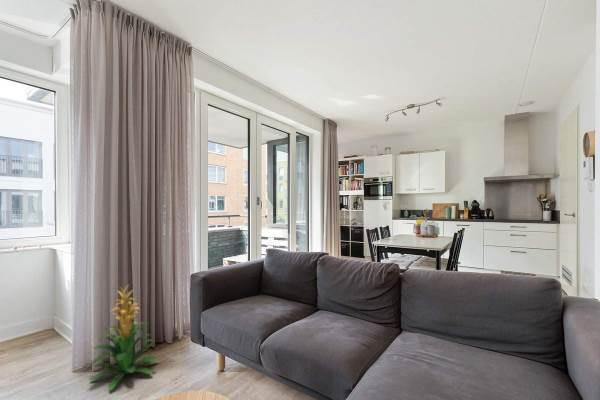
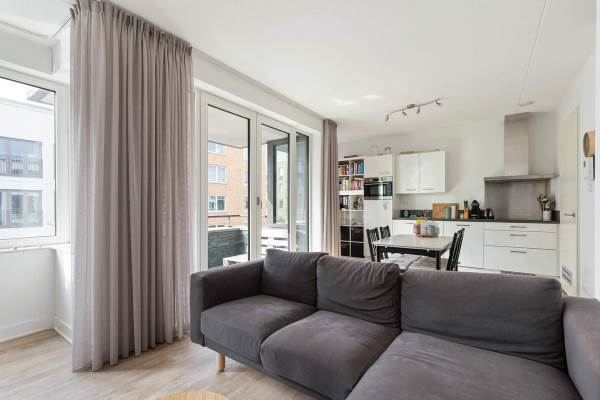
- indoor plant [89,283,160,392]
